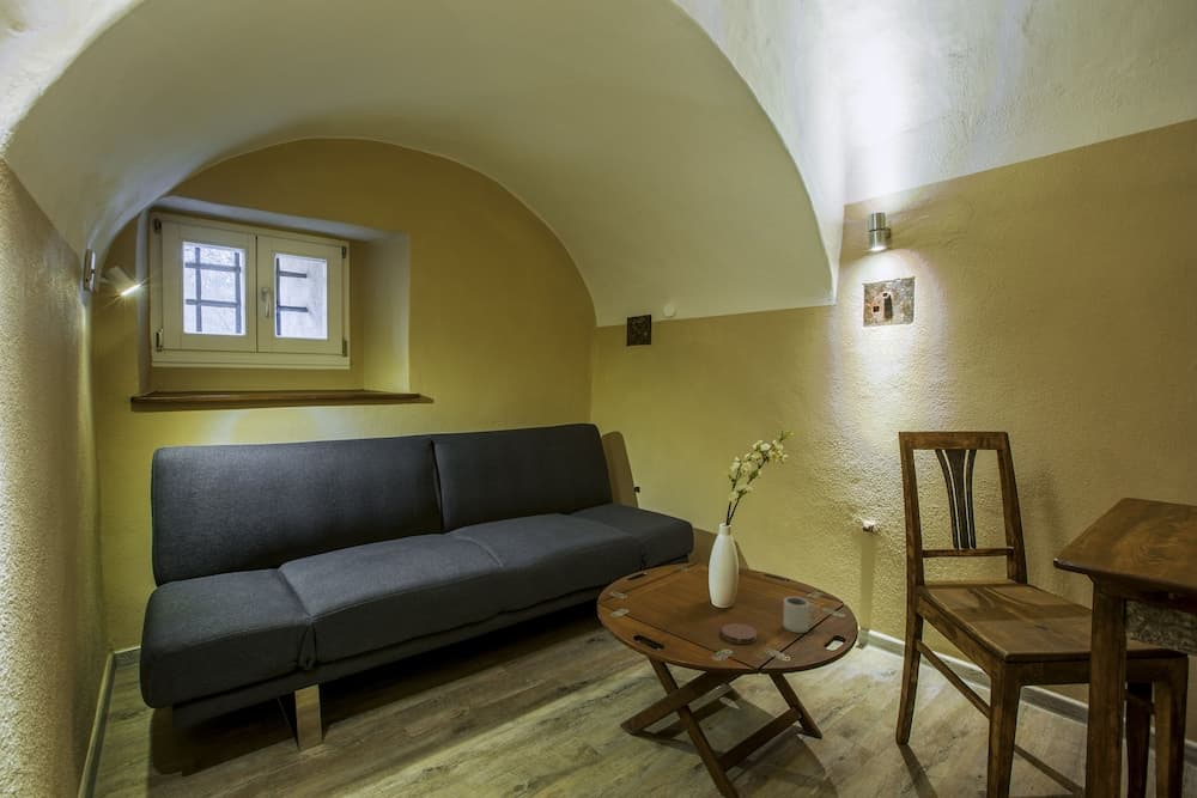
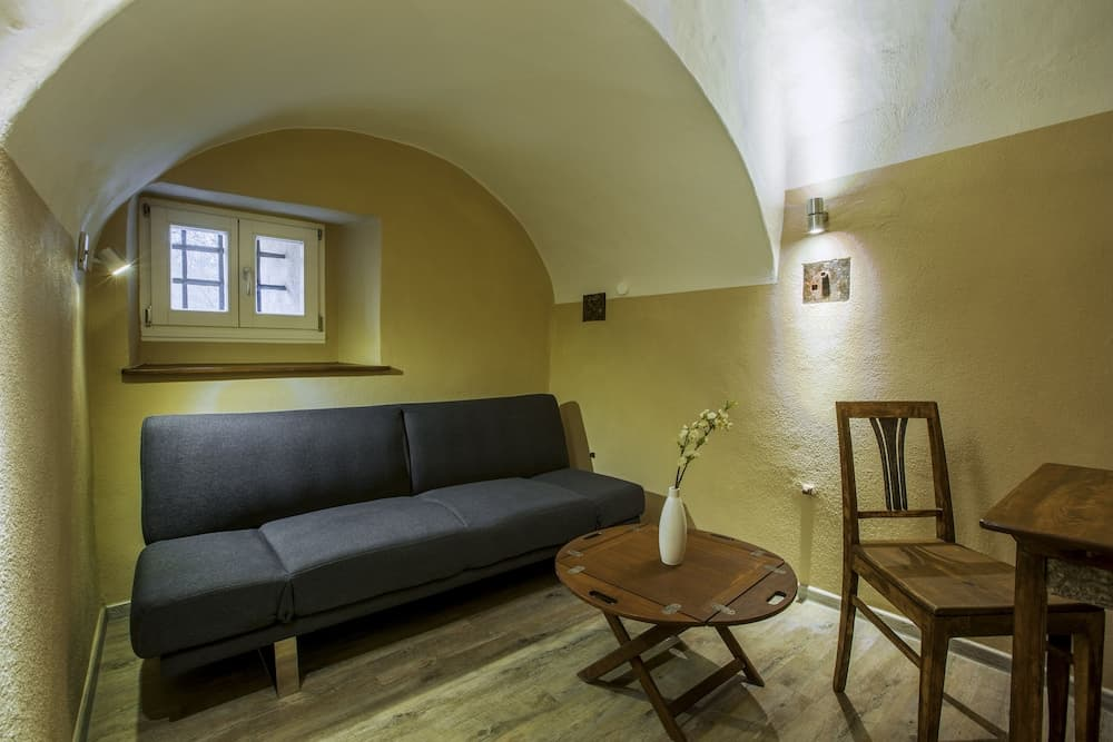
- cup [782,596,819,634]
- coaster [721,622,758,645]
